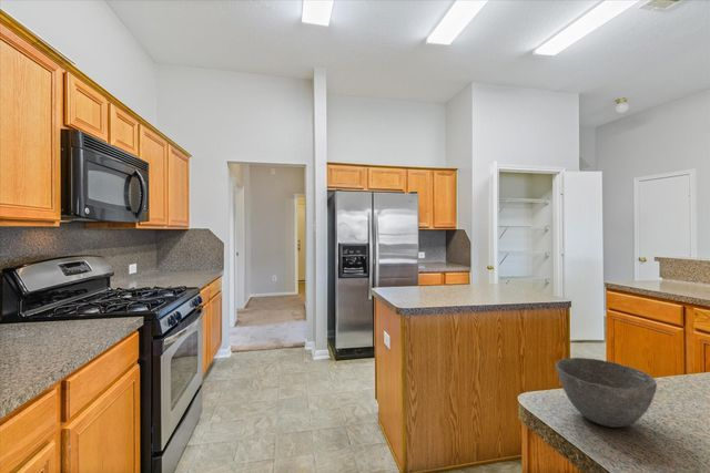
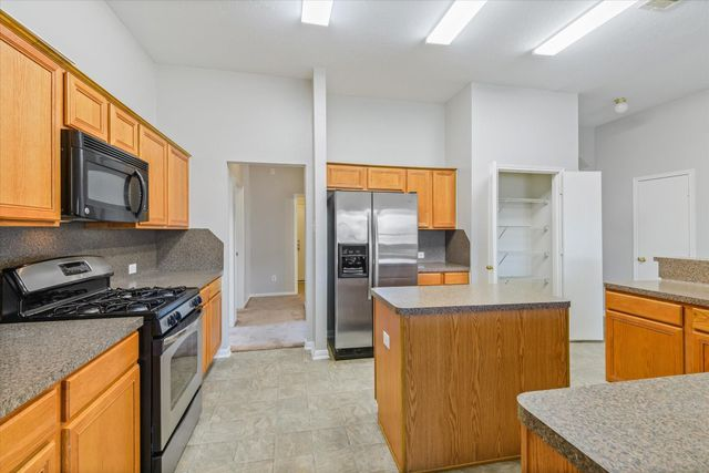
- bowl [555,357,658,429]
